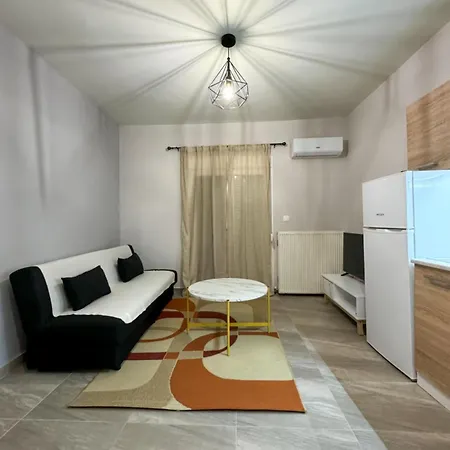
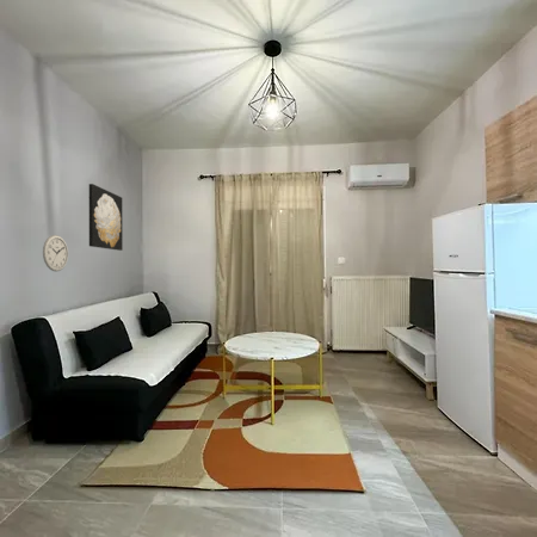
+ wall clock [42,234,69,272]
+ wall art [87,183,124,252]
